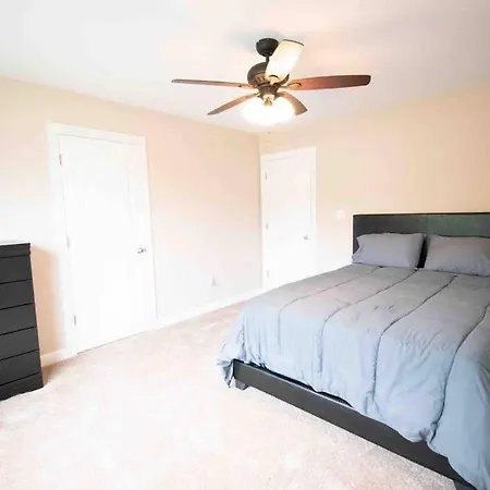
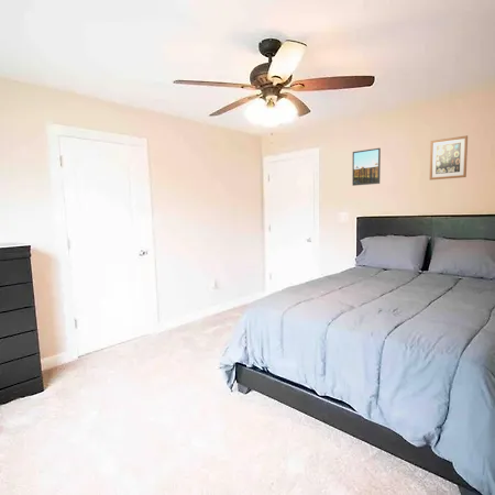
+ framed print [351,147,382,187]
+ wall art [429,134,469,180]
